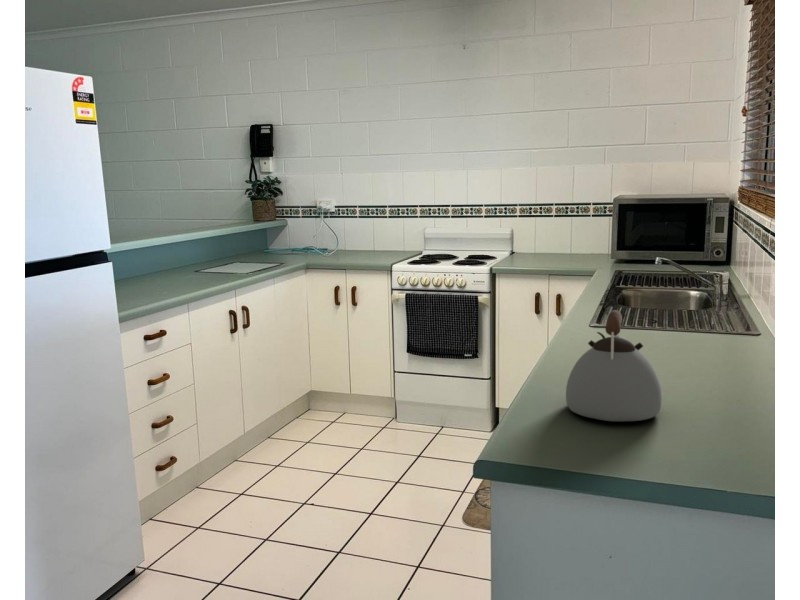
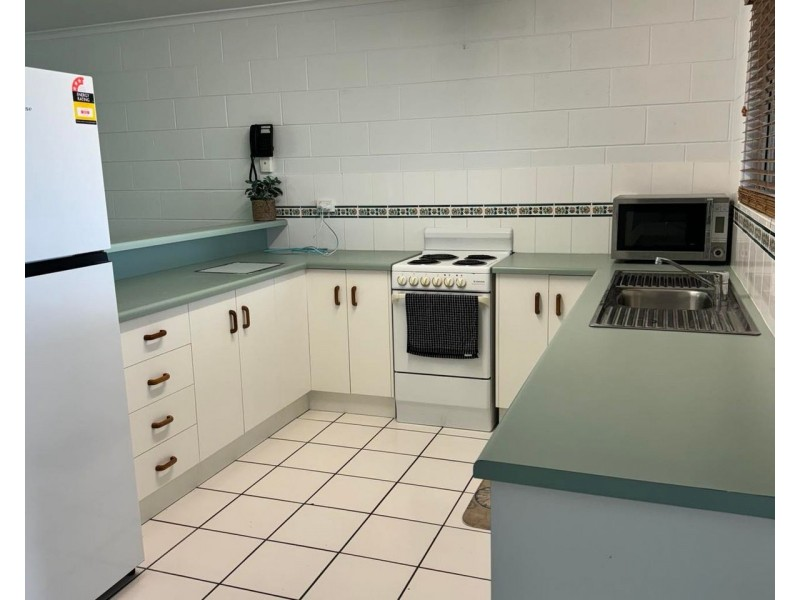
- kettle [565,309,663,422]
